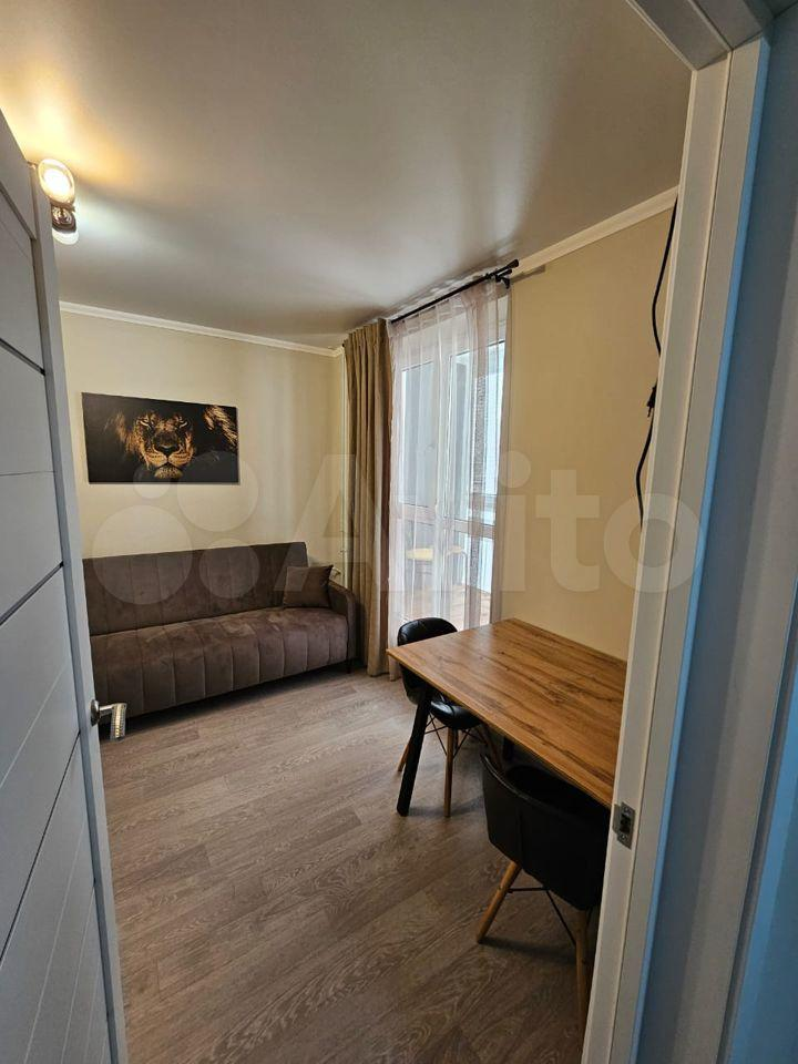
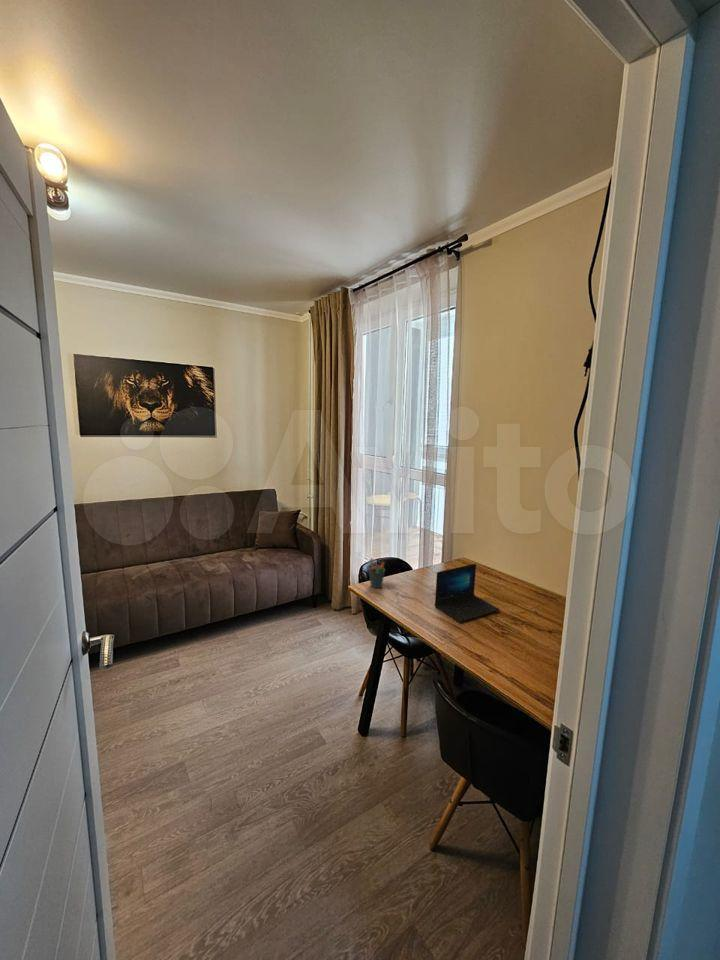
+ pen holder [368,557,386,589]
+ laptop [433,563,500,624]
